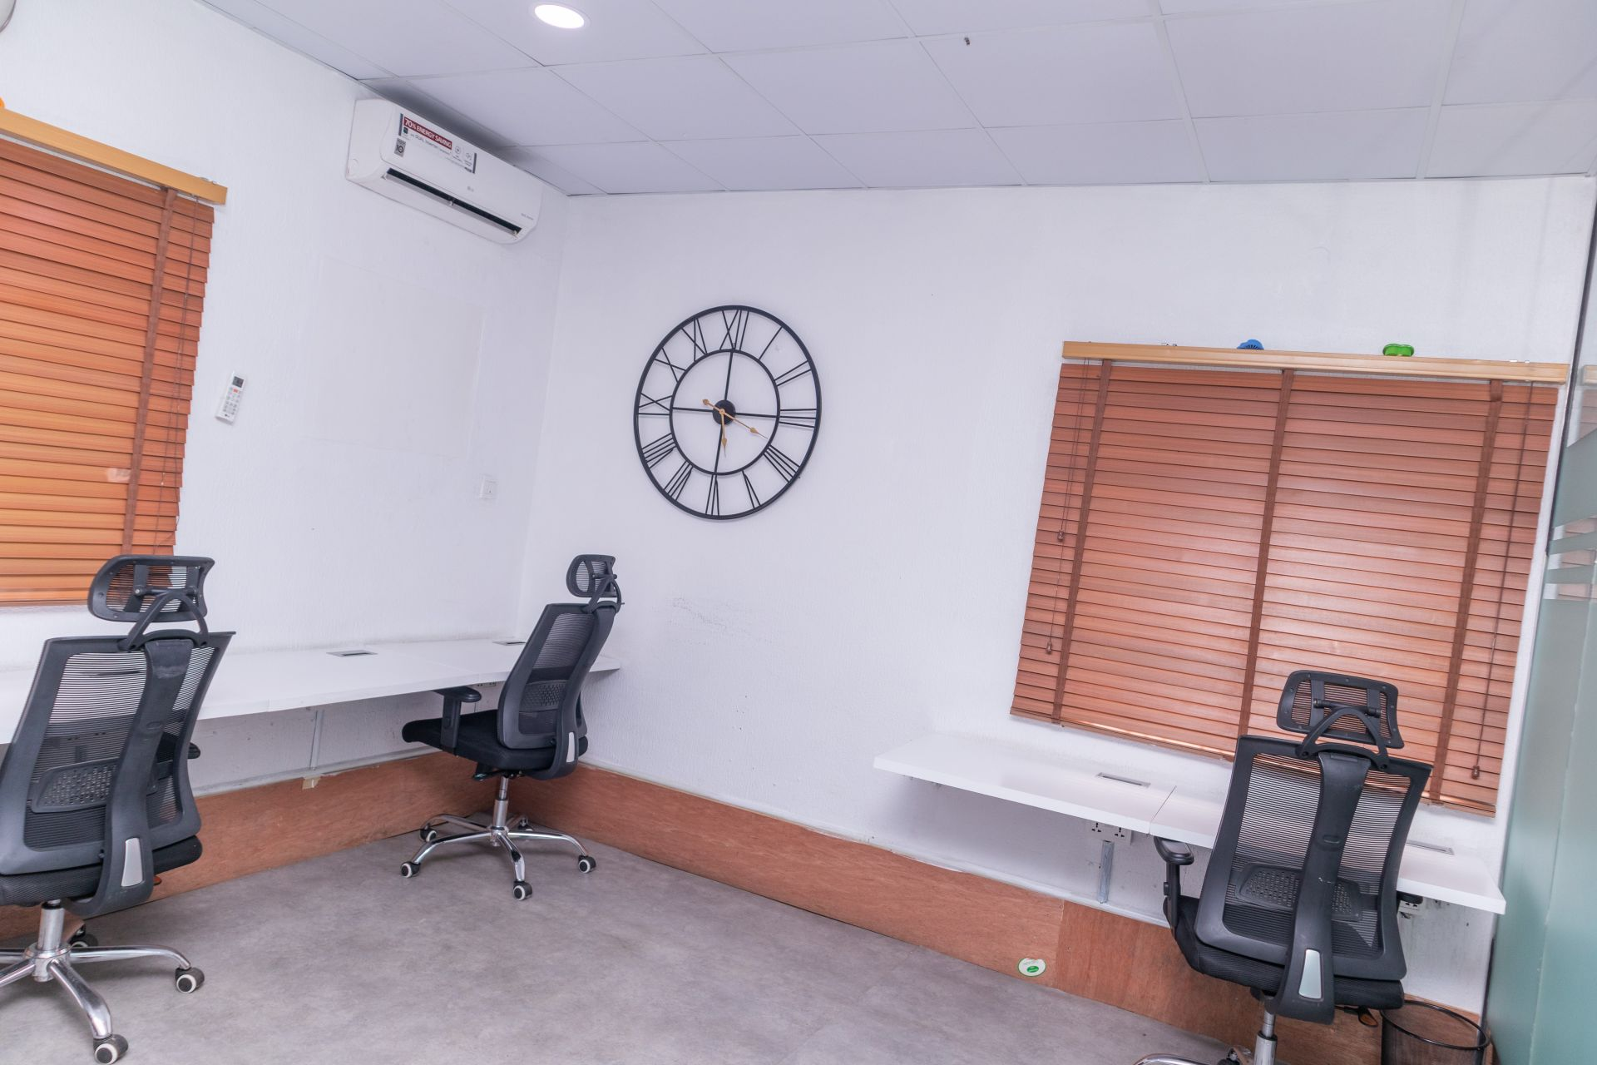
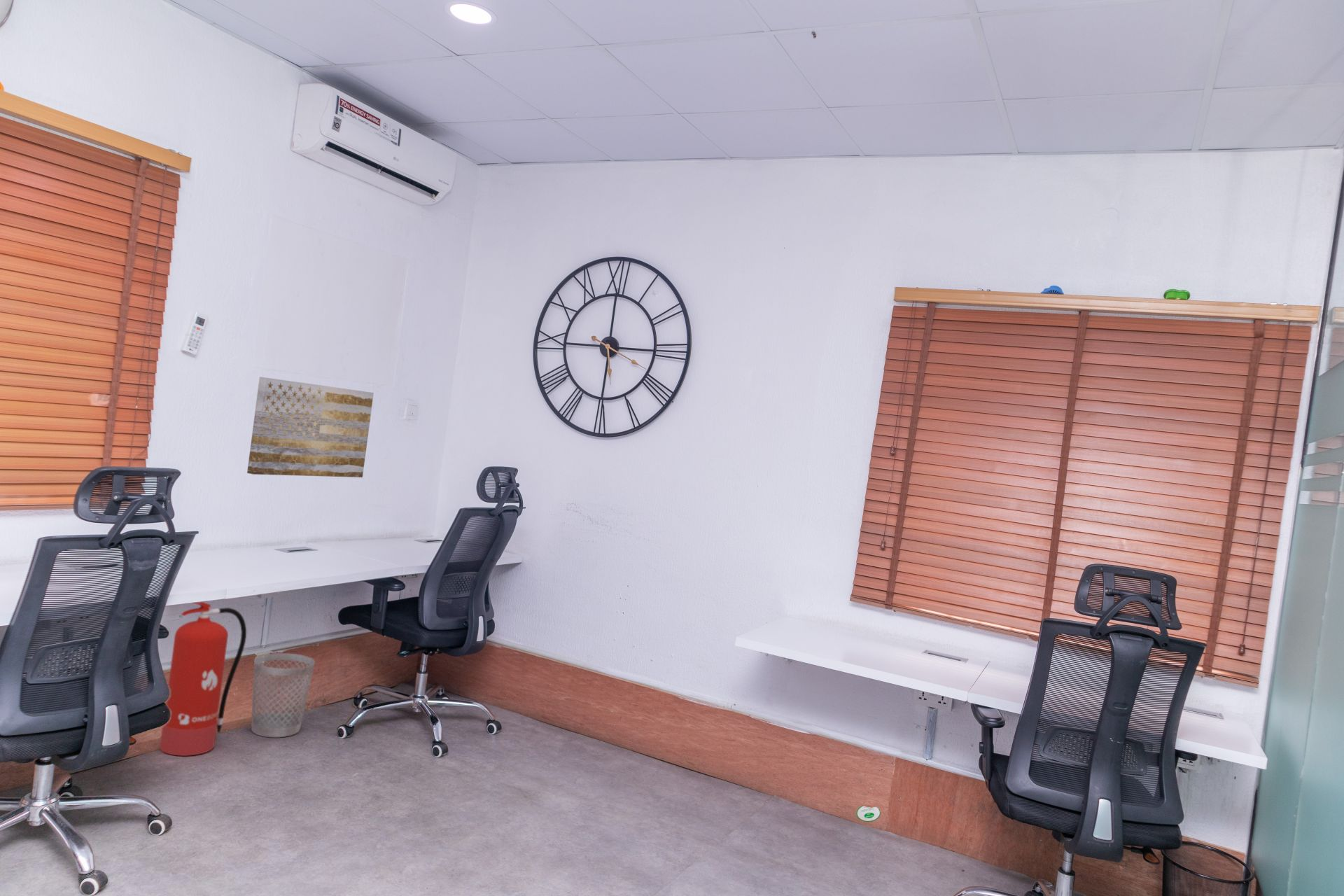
+ wall art [246,376,374,478]
+ fire extinguisher [159,601,247,757]
+ wastebasket [251,652,316,738]
